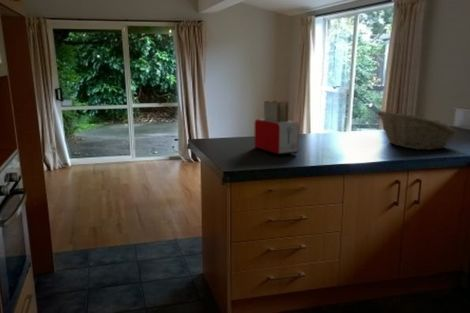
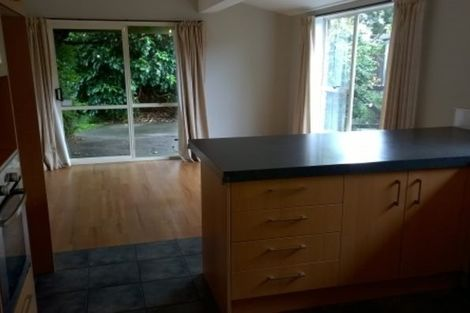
- fruit basket [376,110,457,151]
- toaster [253,100,300,157]
